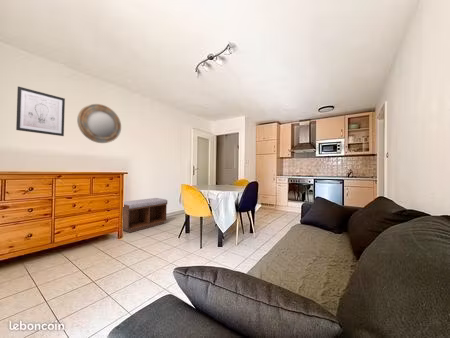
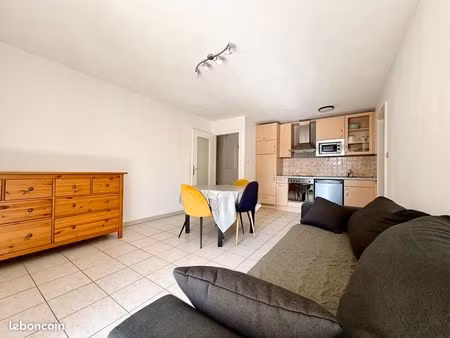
- bench [122,197,168,233]
- wall art [15,86,66,137]
- home mirror [76,103,122,144]
